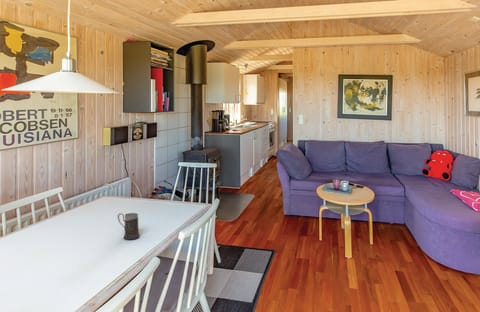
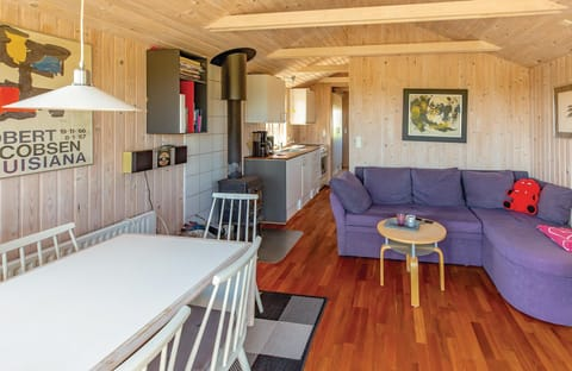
- mug [117,212,141,240]
